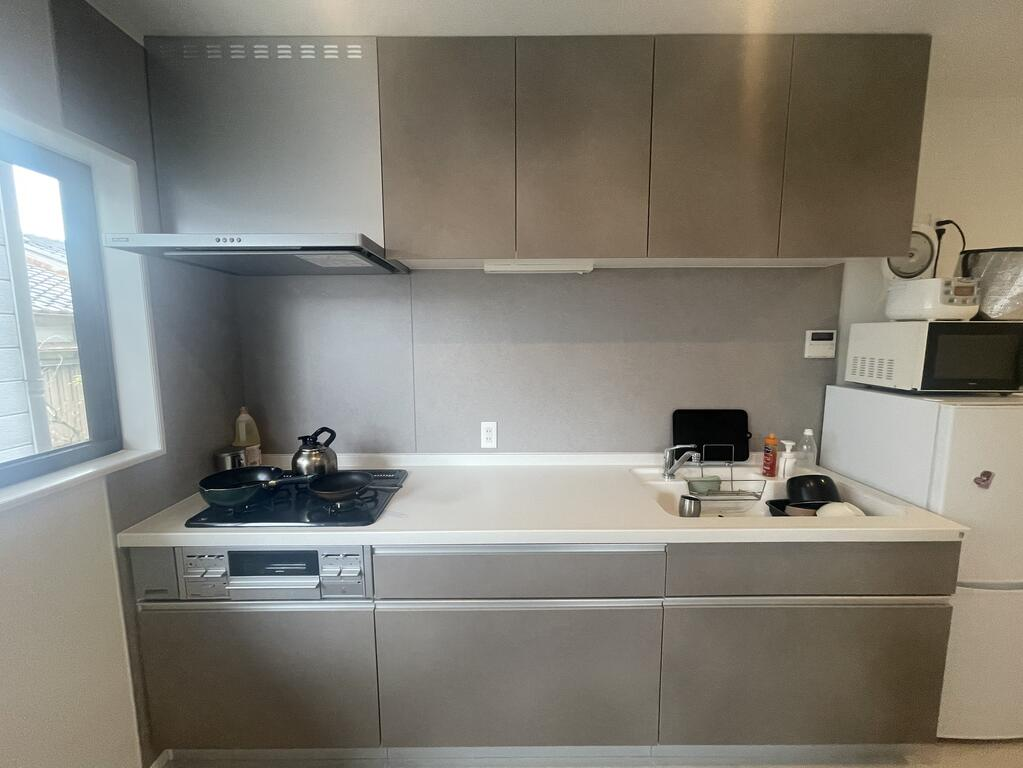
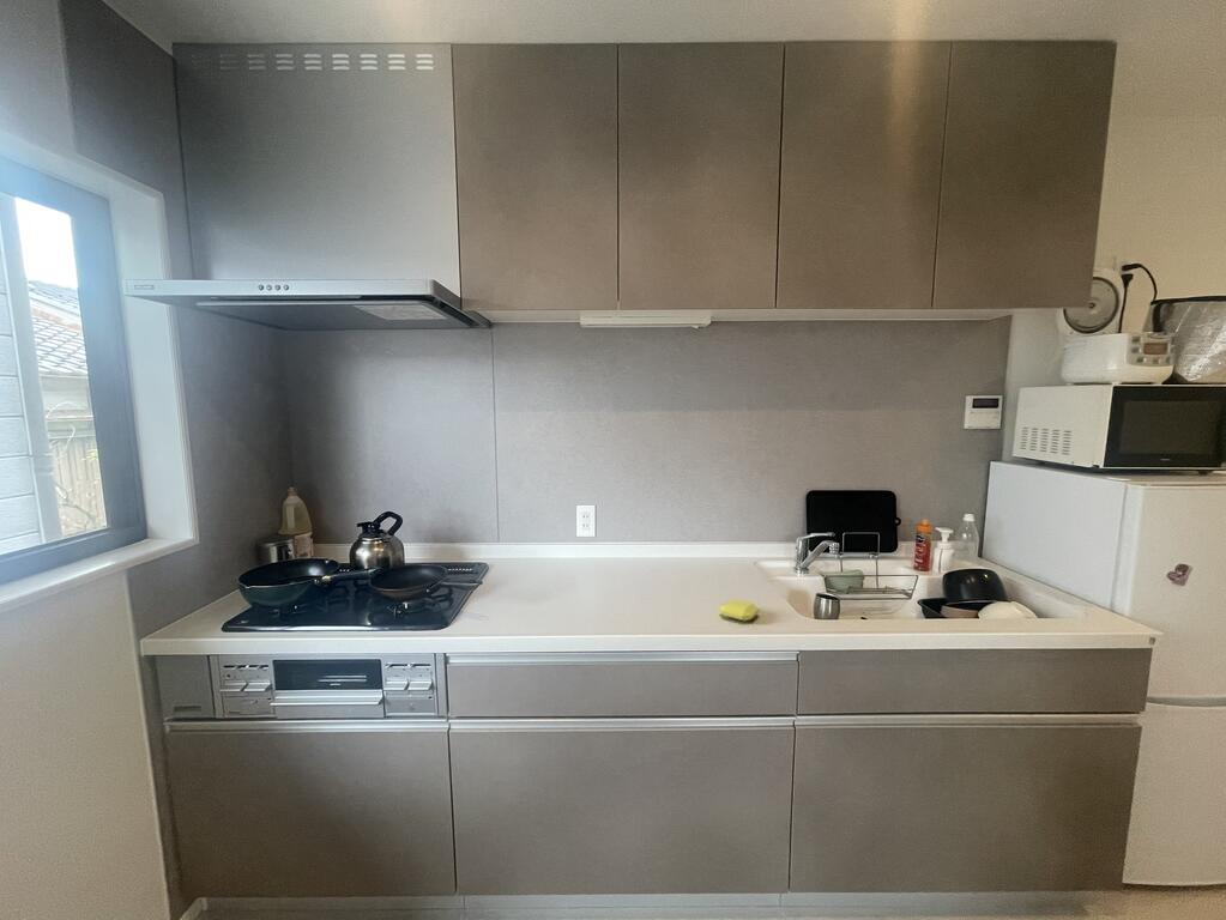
+ soap bar [718,598,760,622]
